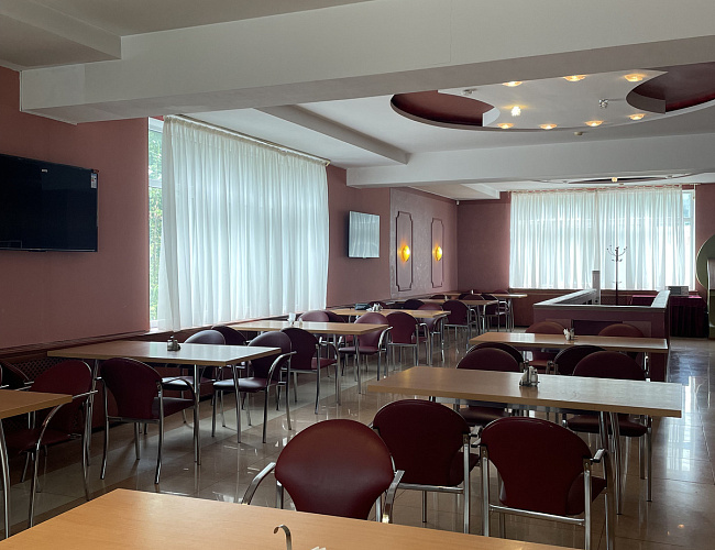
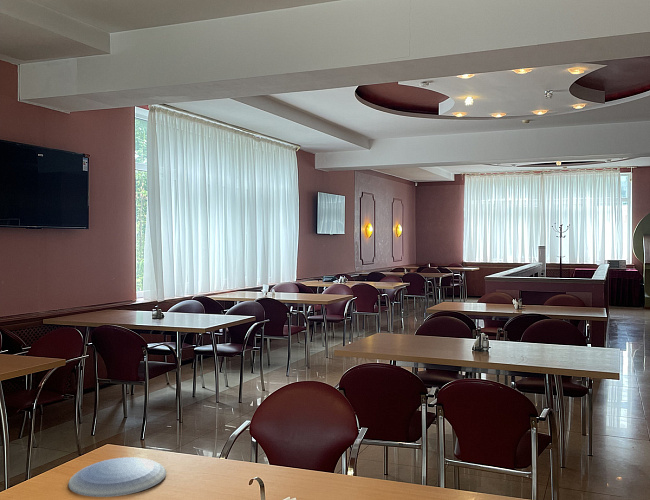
+ plate [68,456,167,498]
